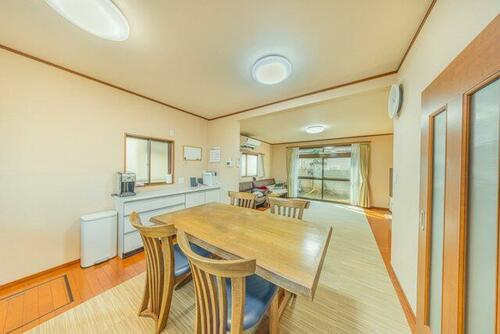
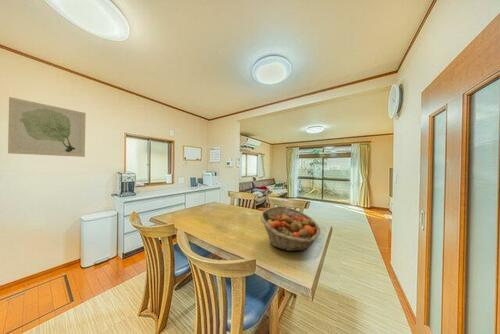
+ wall art [7,96,87,158]
+ fruit basket [259,205,321,252]
